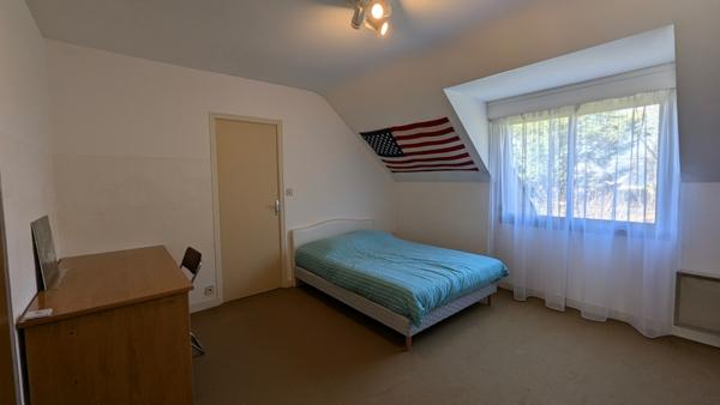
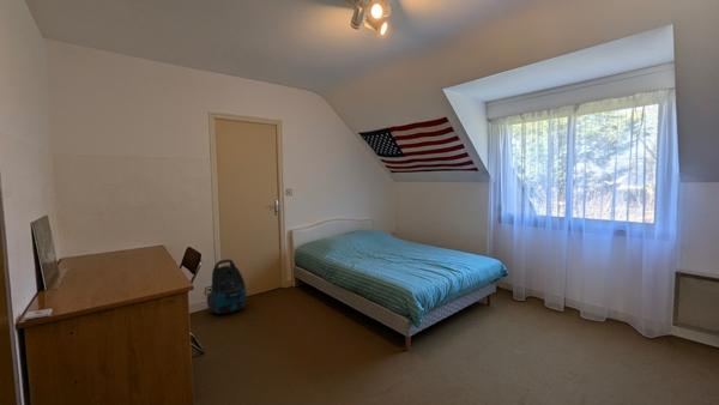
+ vacuum cleaner [206,259,247,314]
